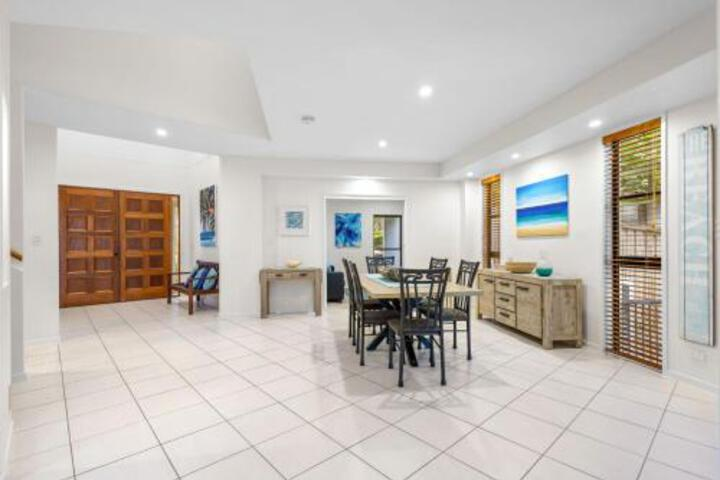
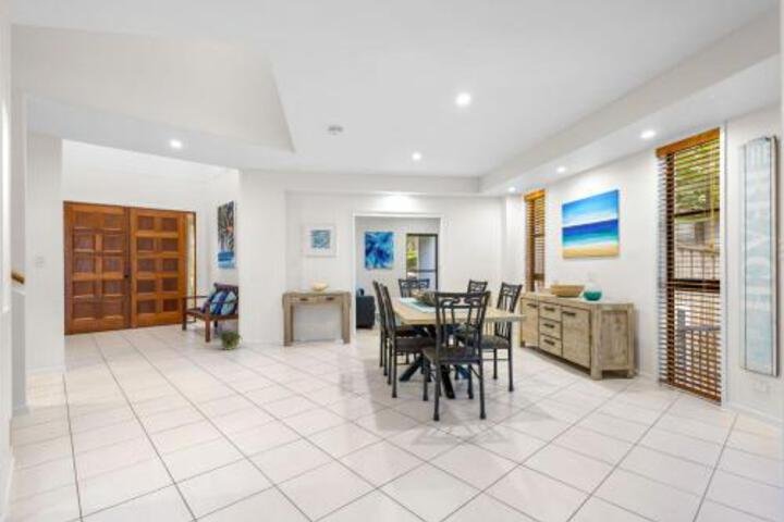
+ potted plant [218,325,244,351]
